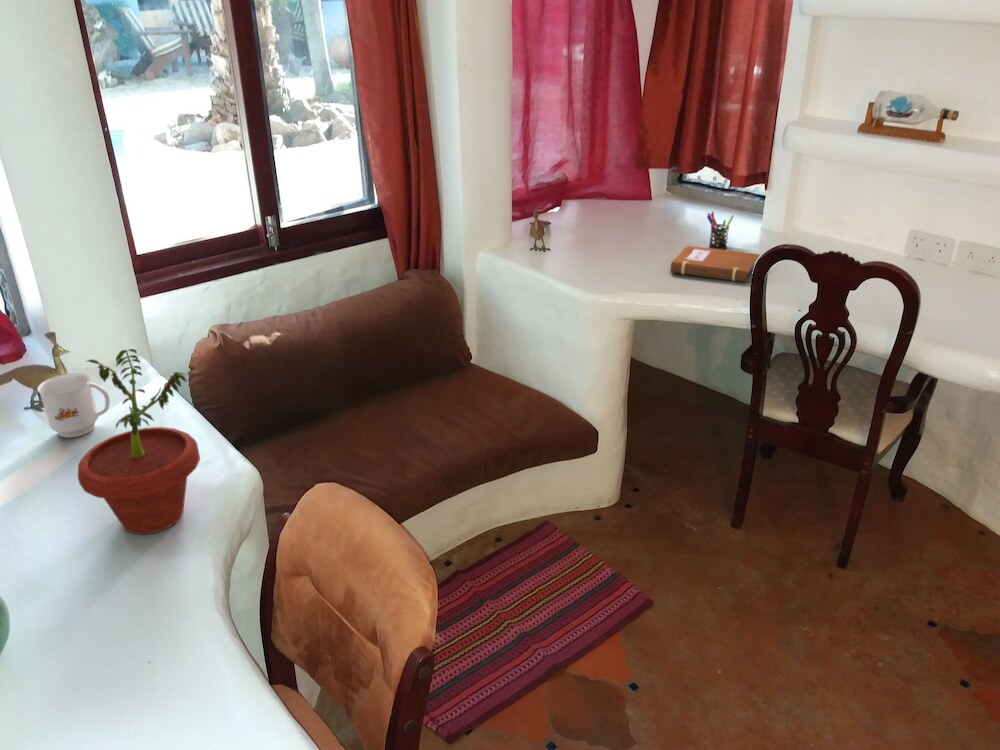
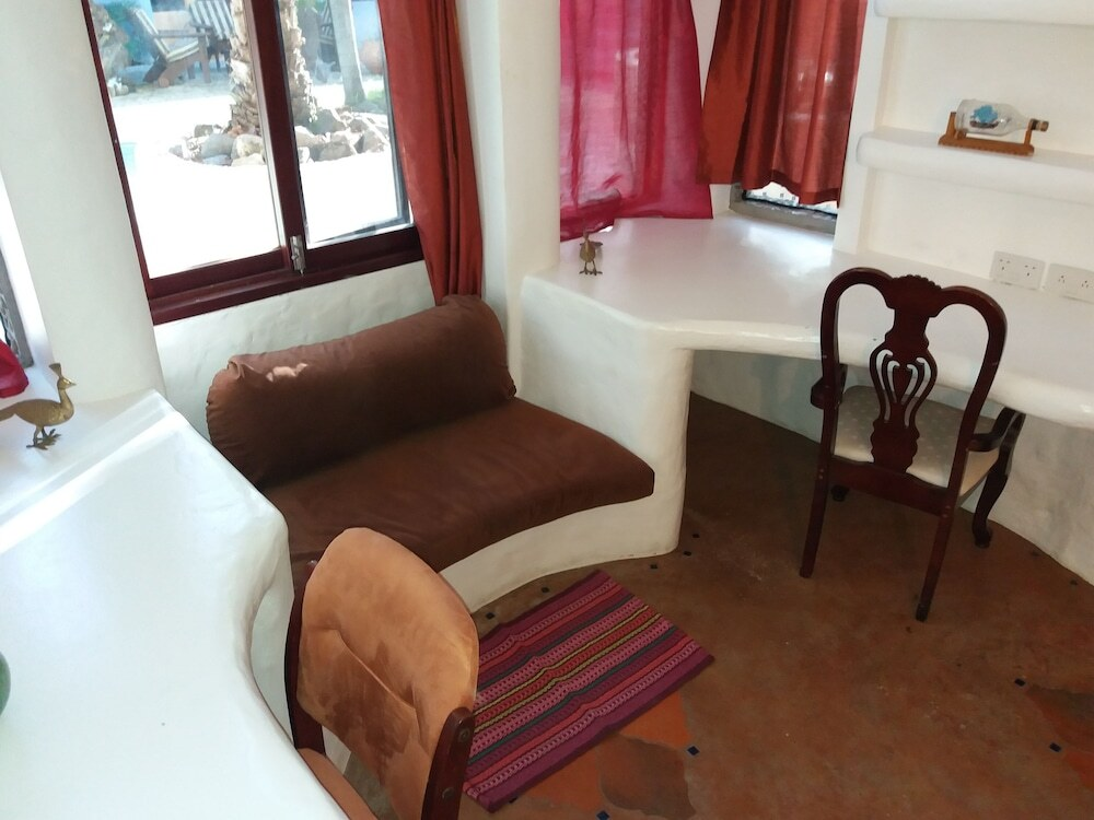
- potted plant [76,348,201,535]
- pen holder [706,211,735,250]
- notebook [668,245,761,283]
- mug [37,372,111,439]
